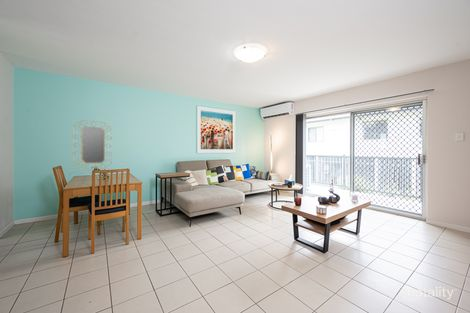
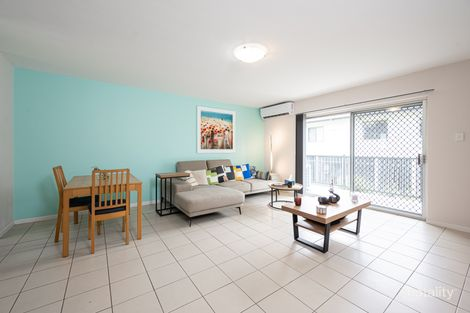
- home mirror [72,119,113,171]
